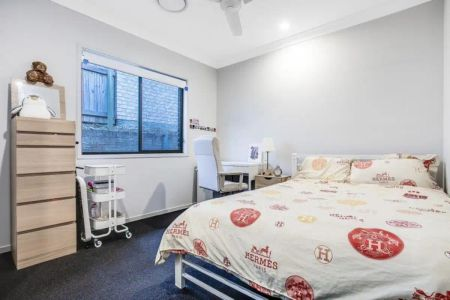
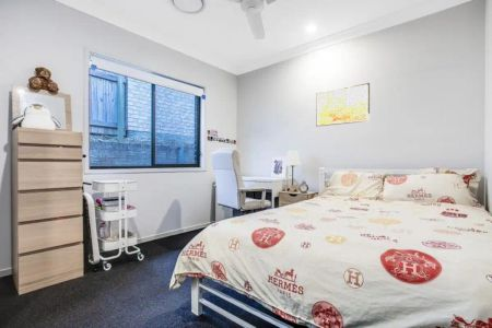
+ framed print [315,82,371,128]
